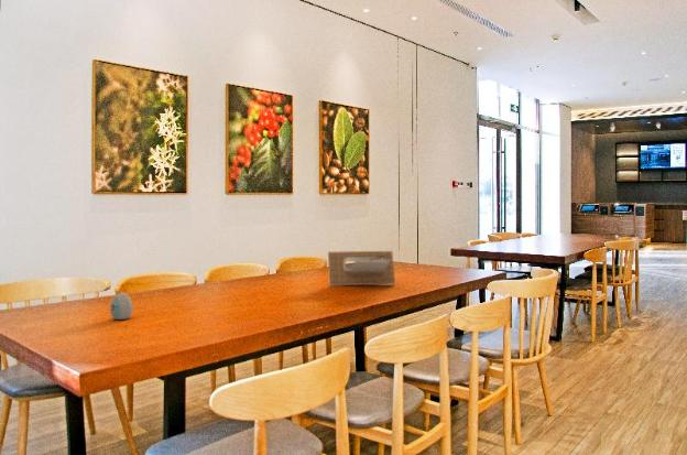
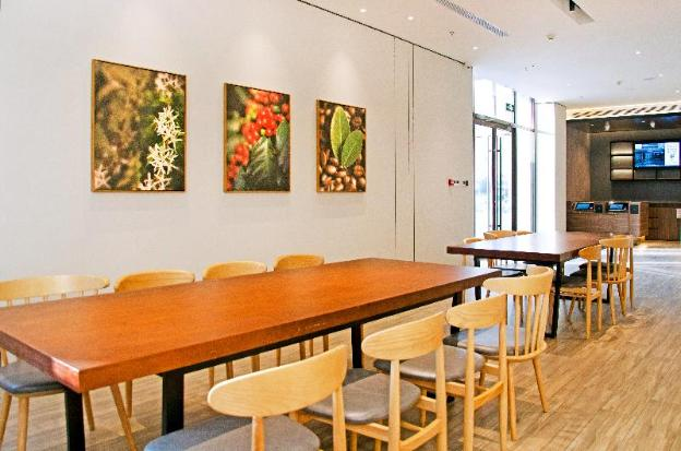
- decorative egg [109,292,134,321]
- architectural model [327,250,396,286]
